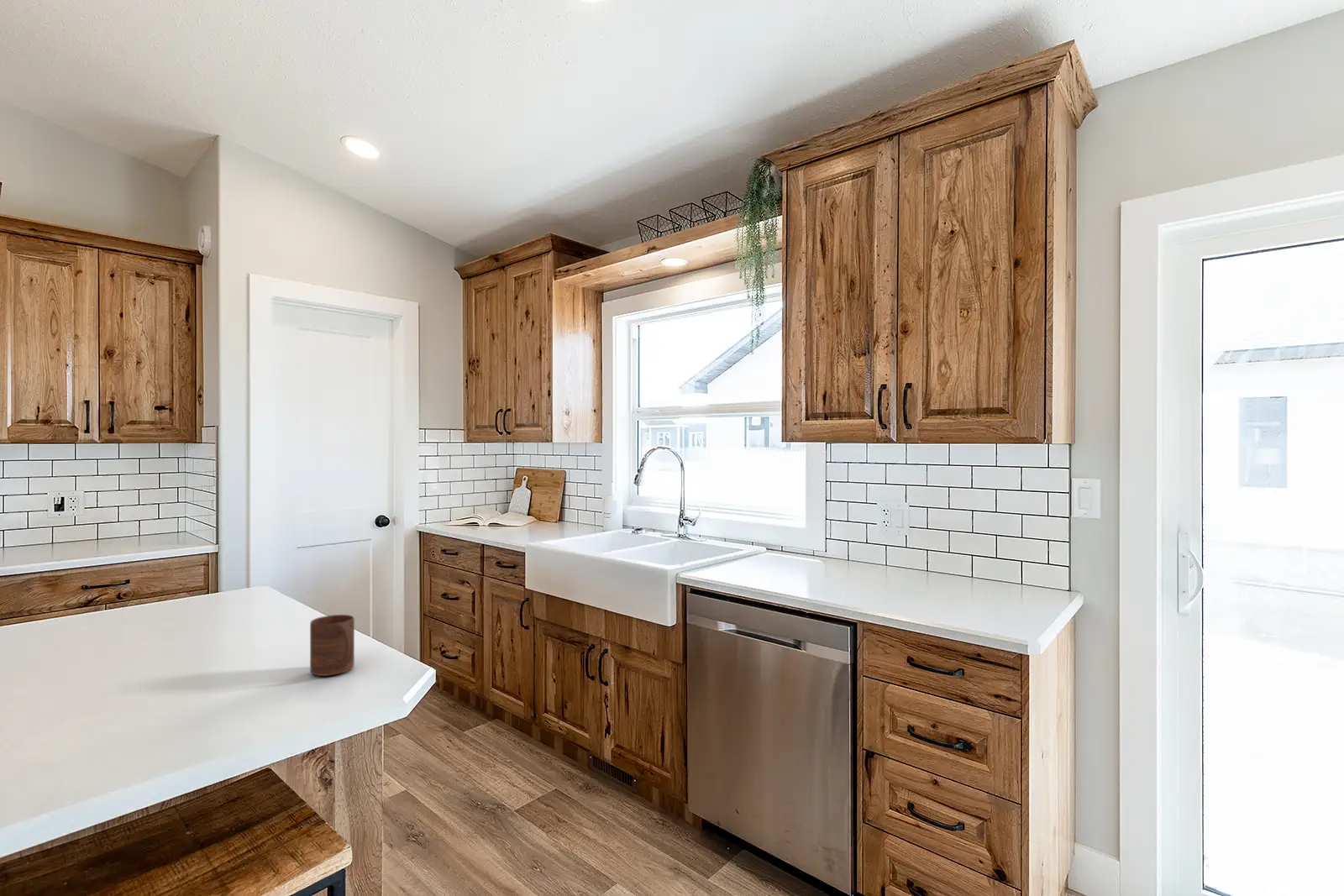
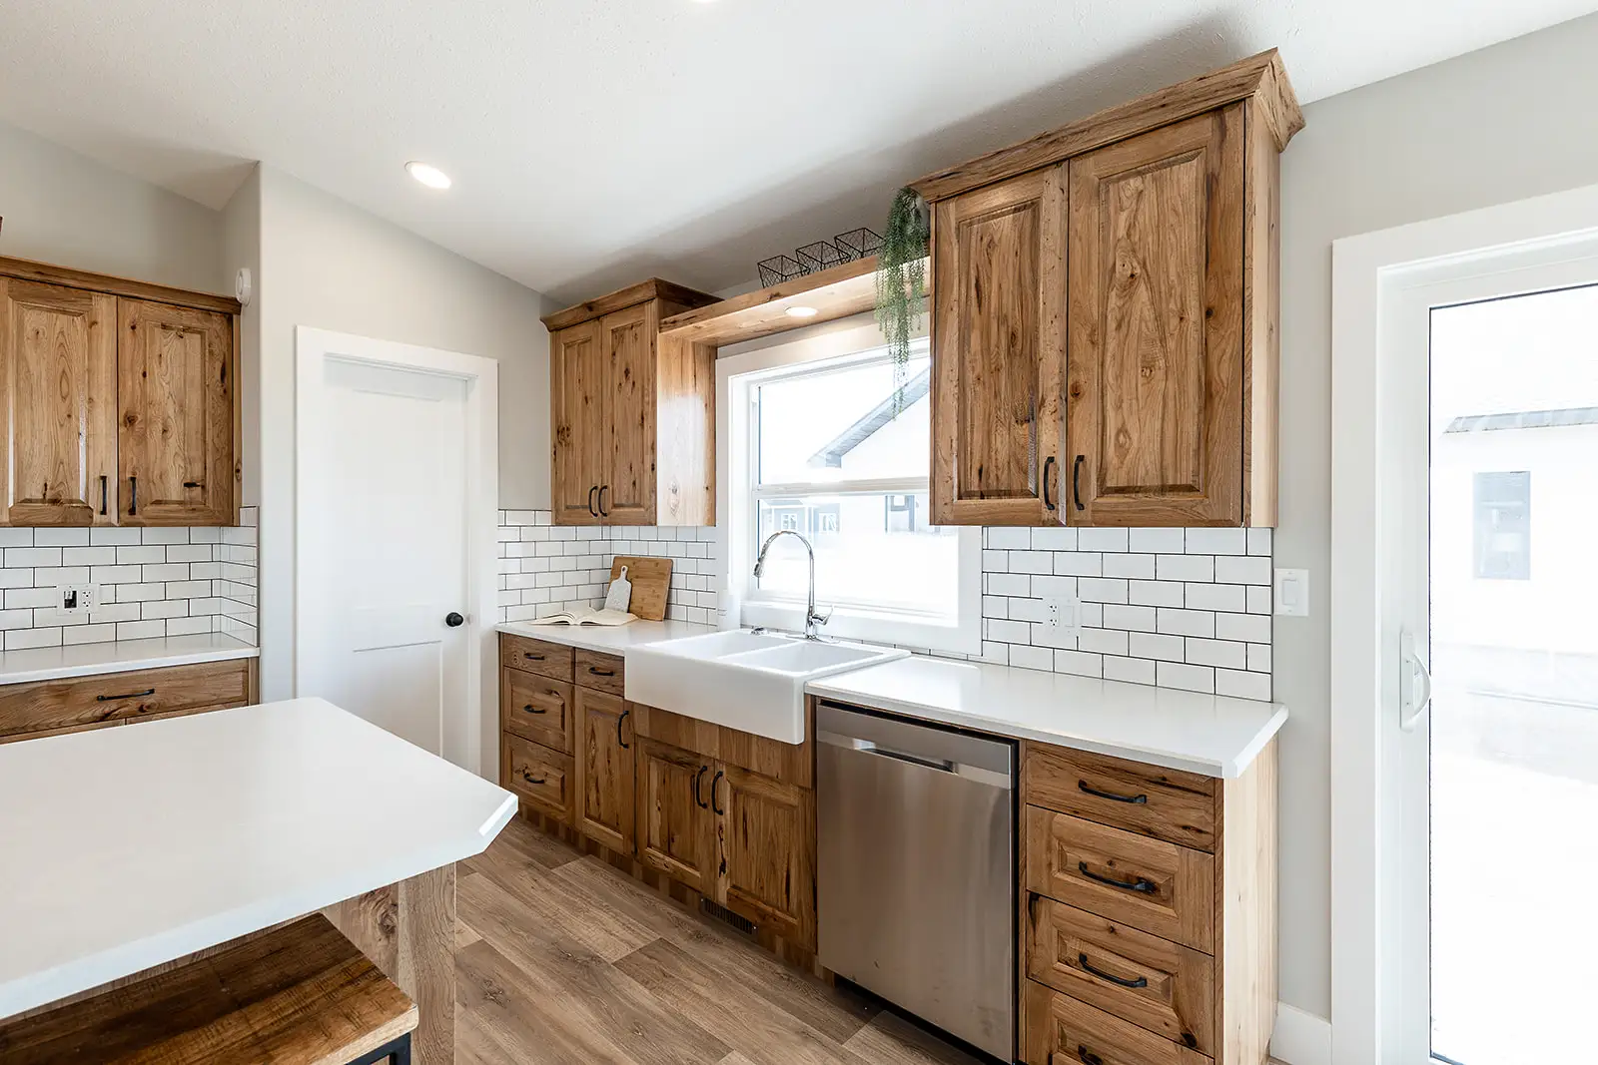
- cup [309,614,355,677]
